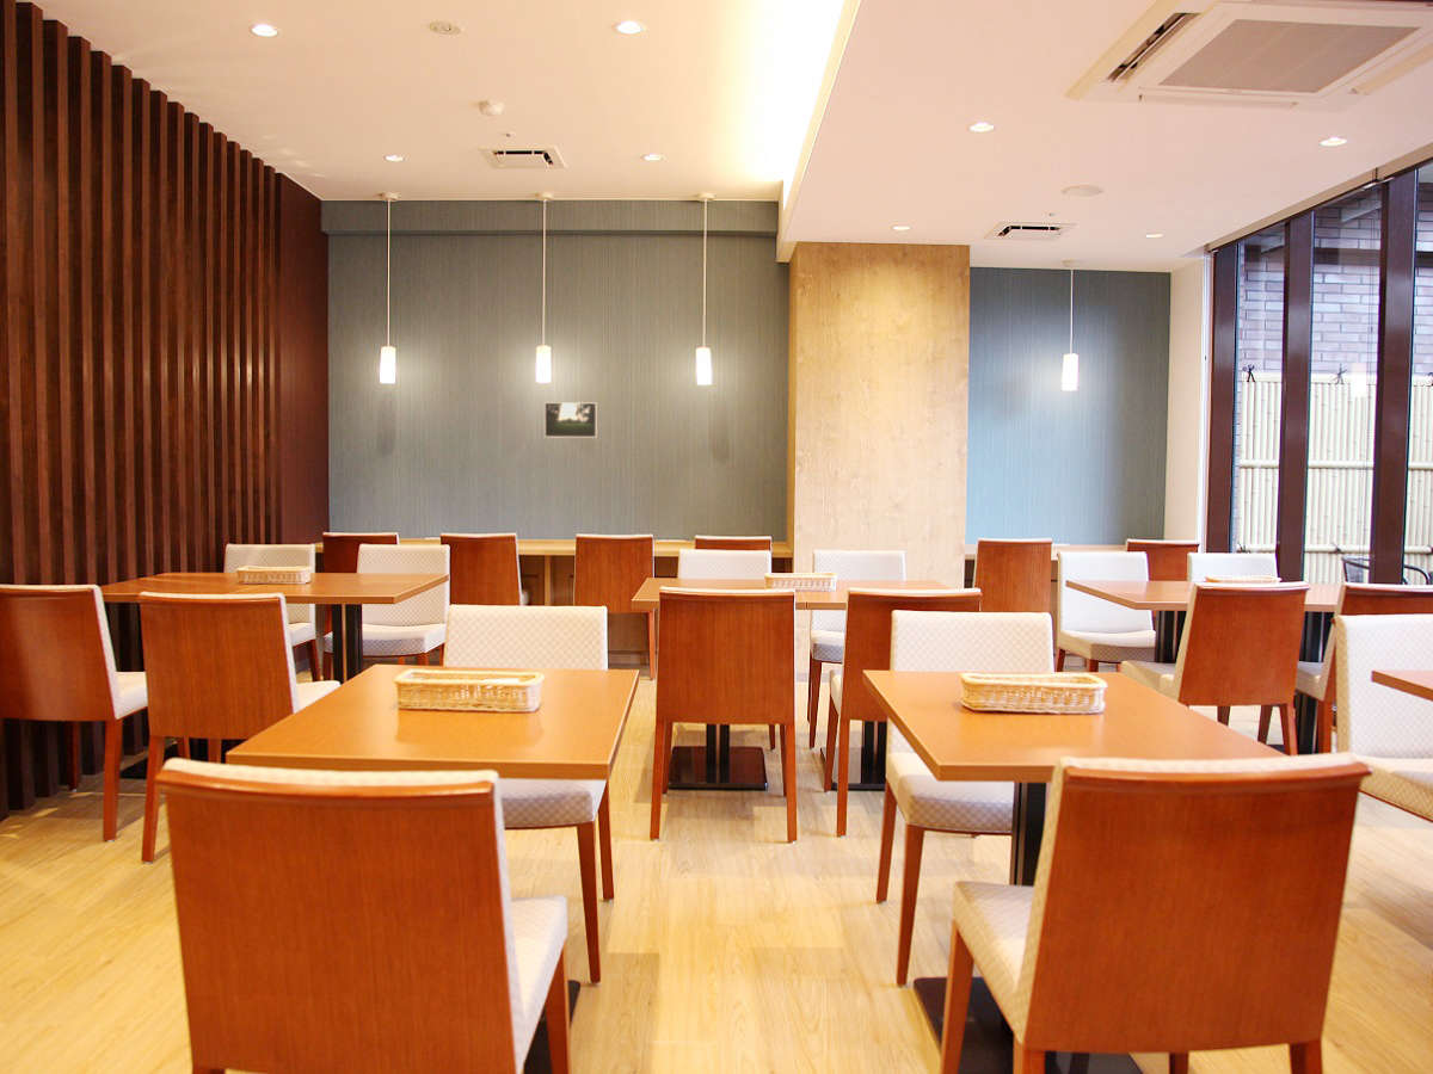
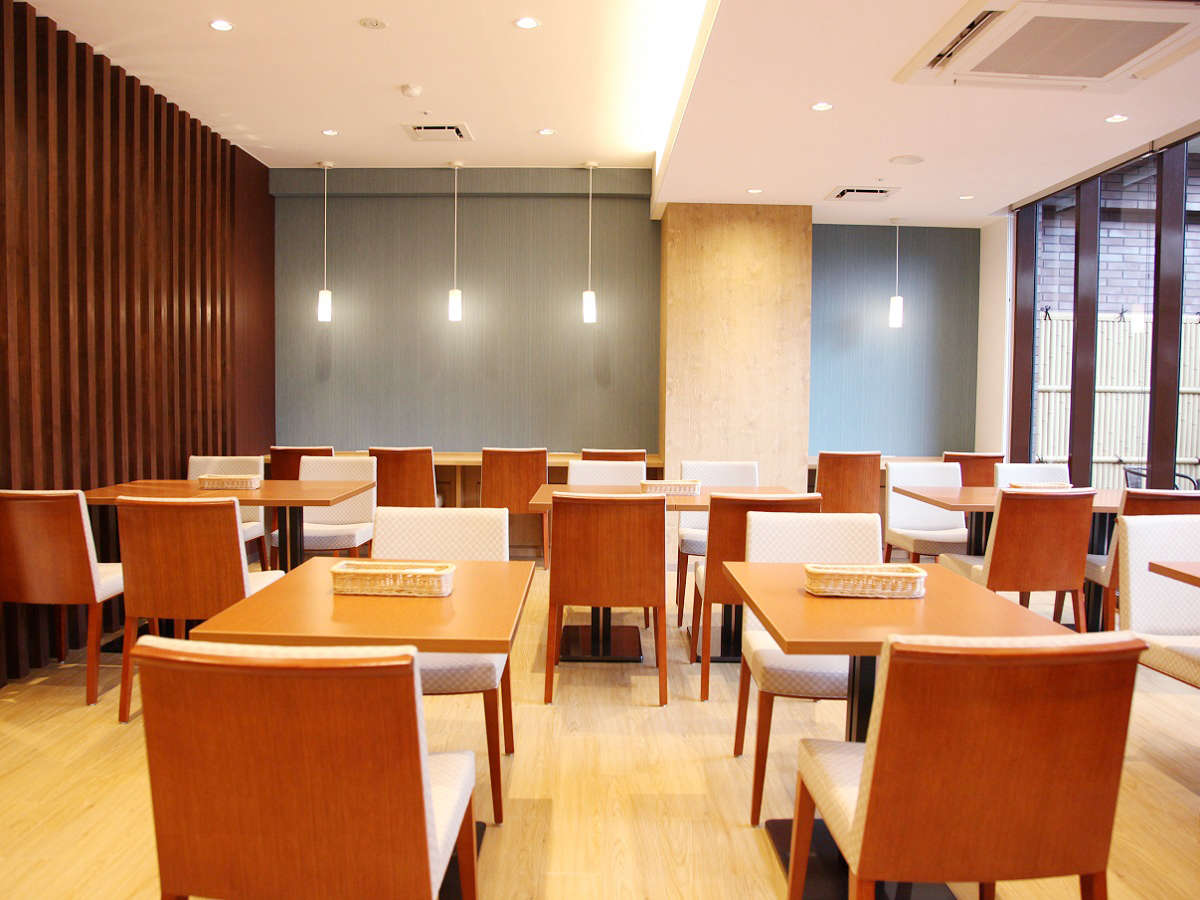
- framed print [543,401,598,439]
